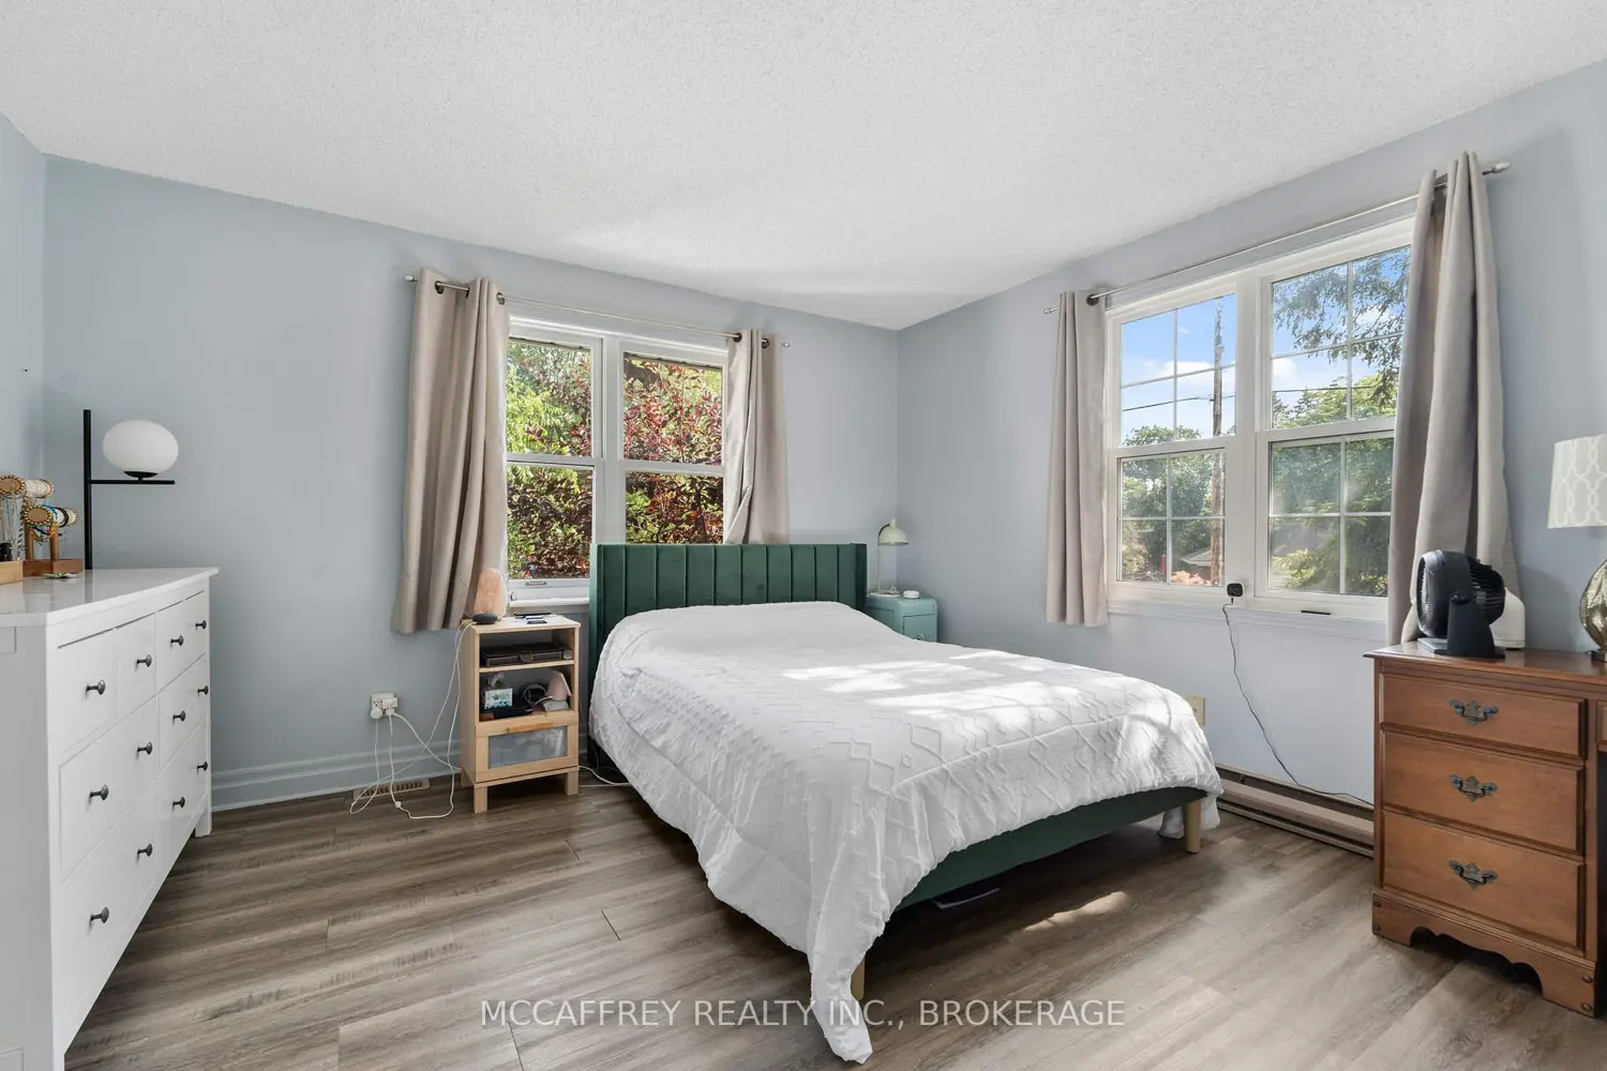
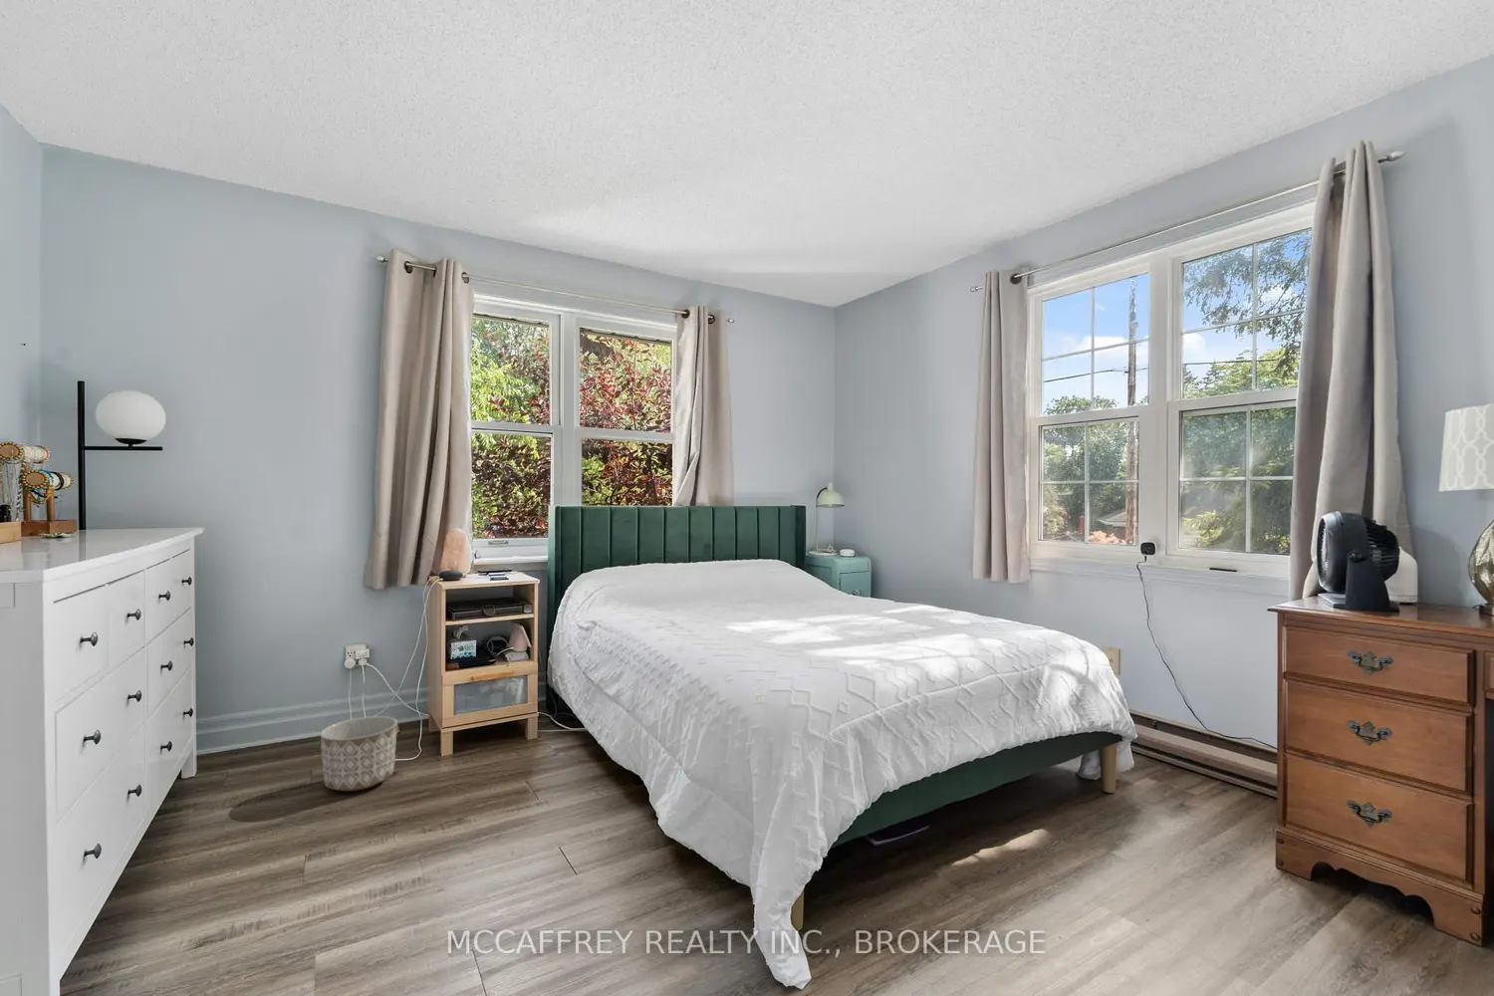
+ planter [320,715,398,791]
